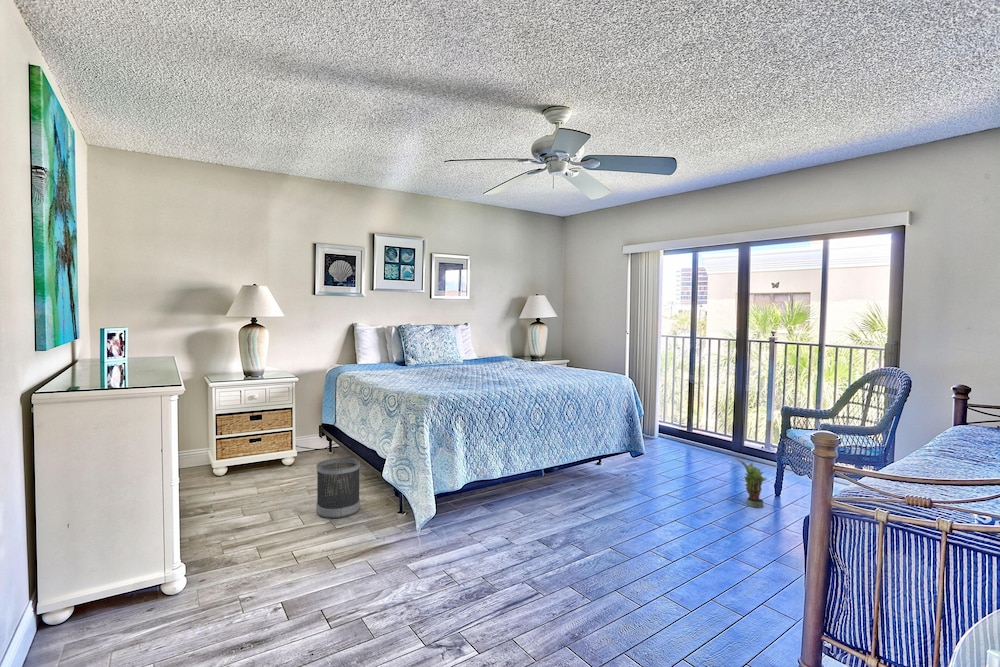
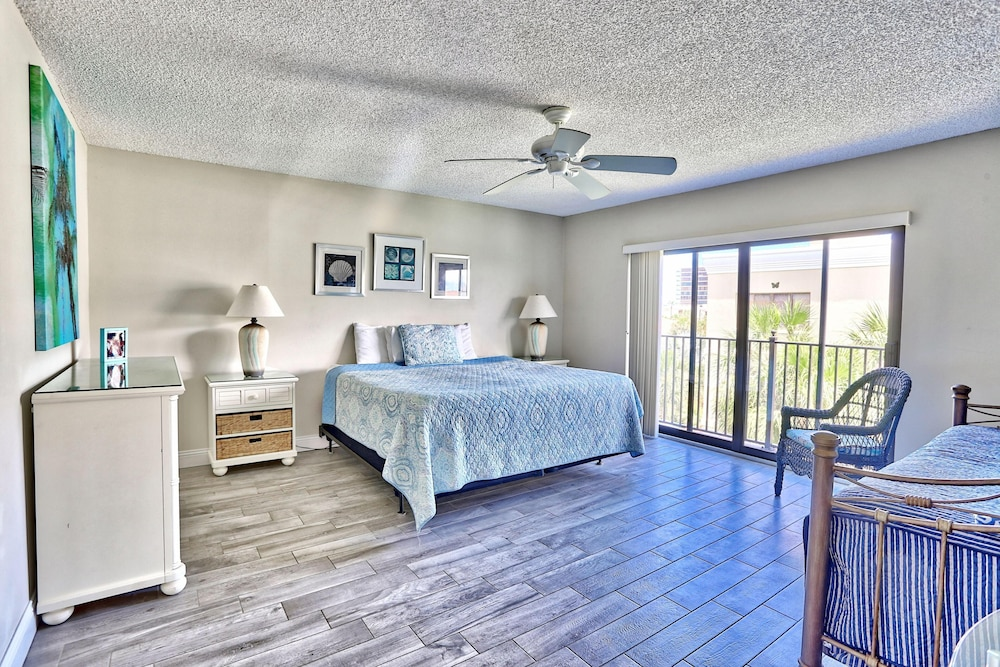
- wastebasket [315,457,361,519]
- potted plant [736,458,768,509]
